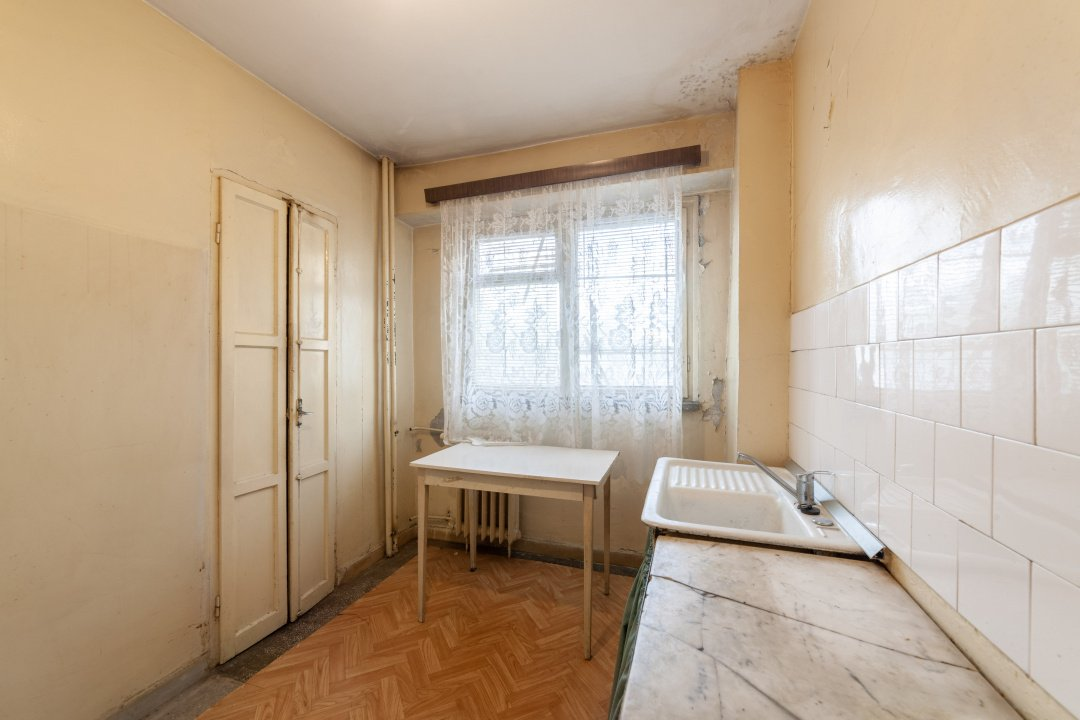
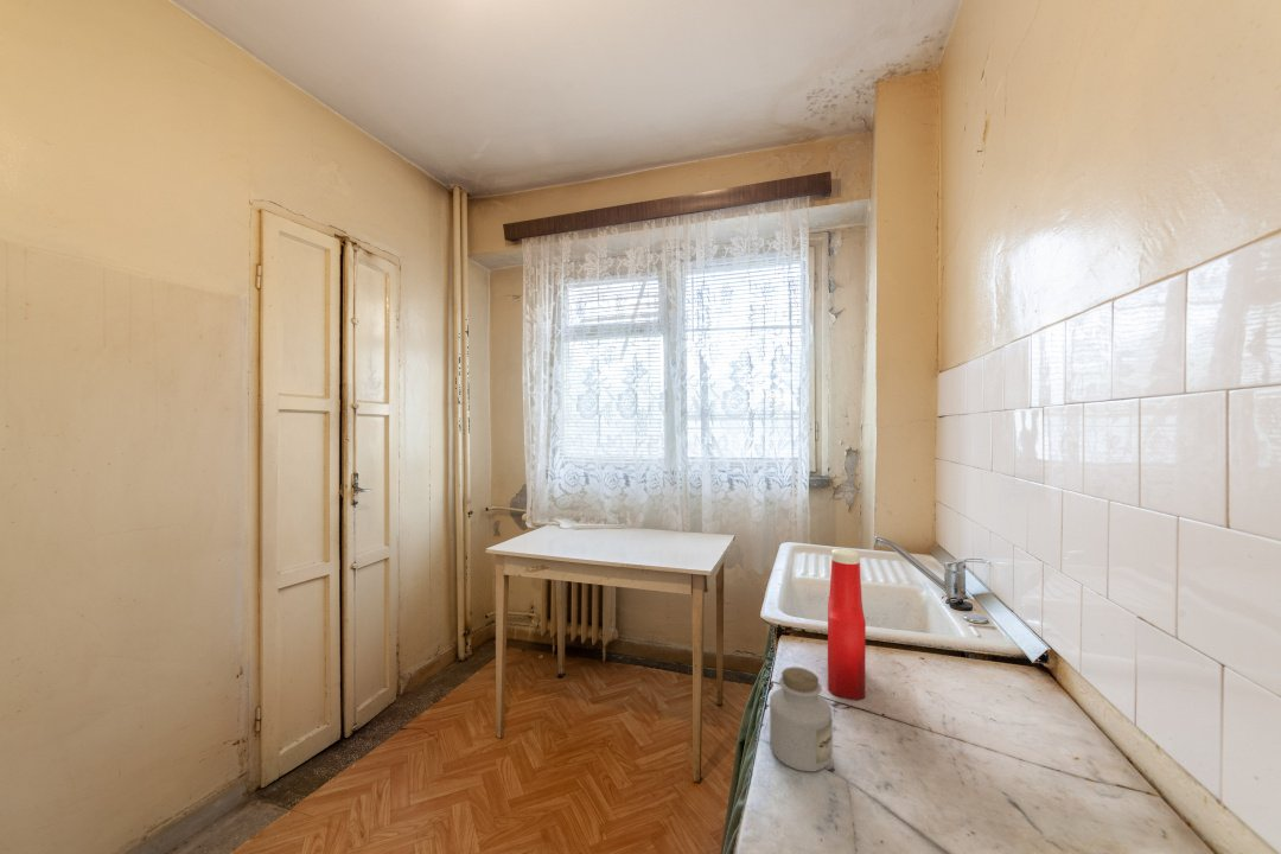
+ soap bottle [827,548,867,701]
+ jar [769,667,834,772]
